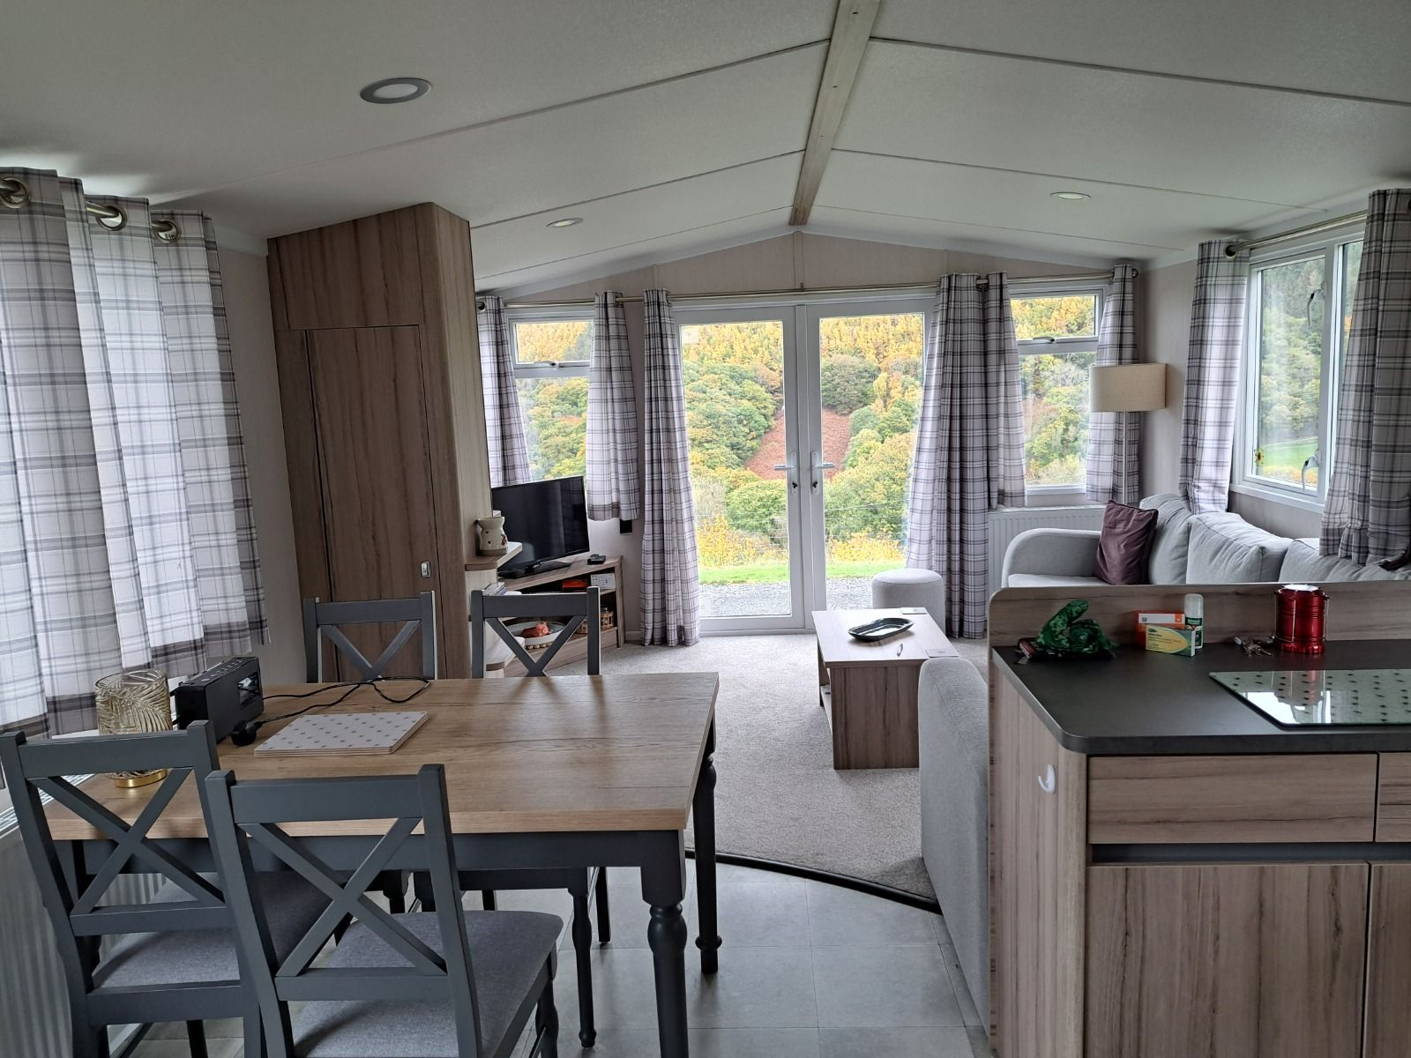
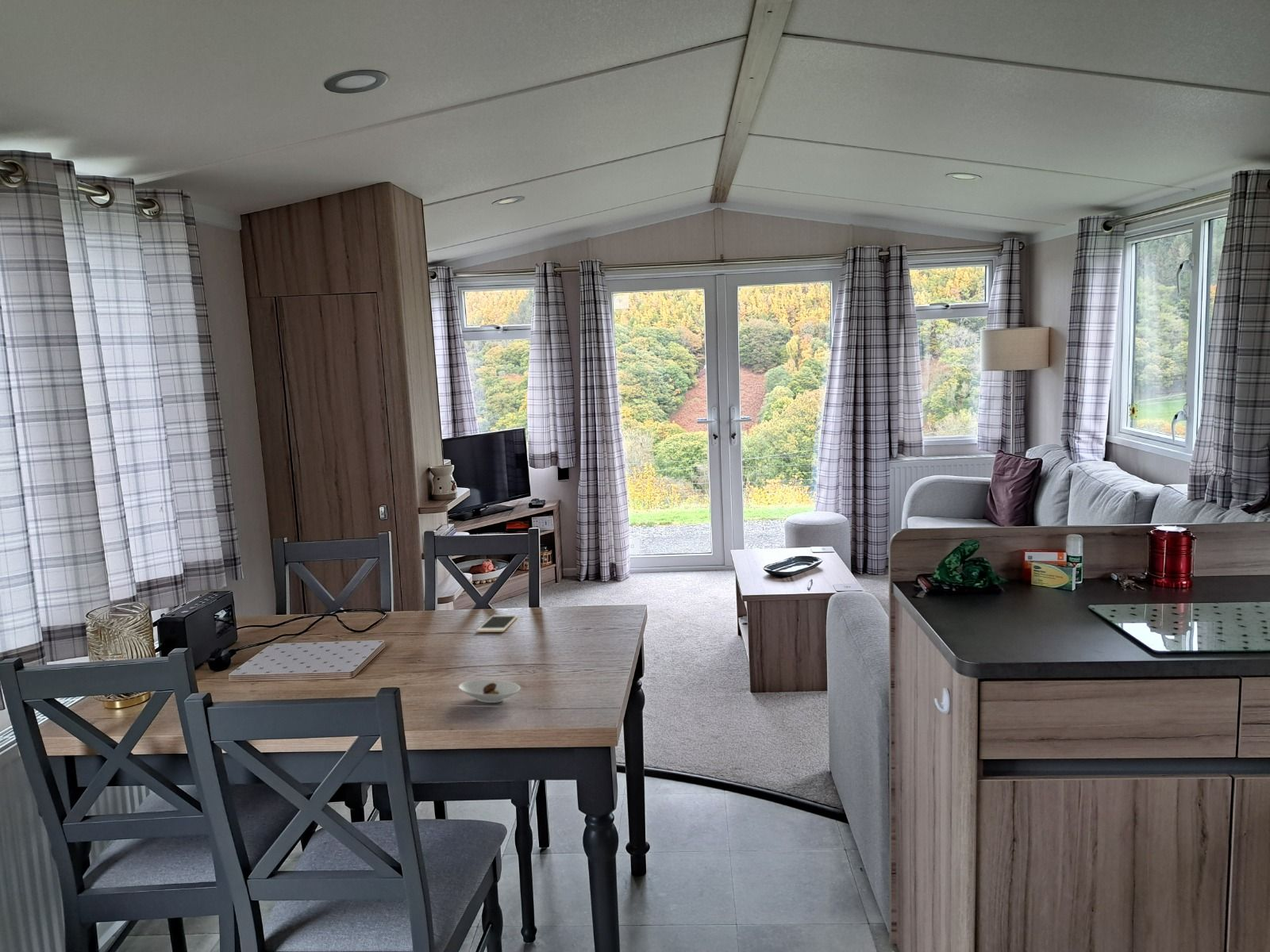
+ cell phone [475,614,519,633]
+ saucer [458,679,521,704]
